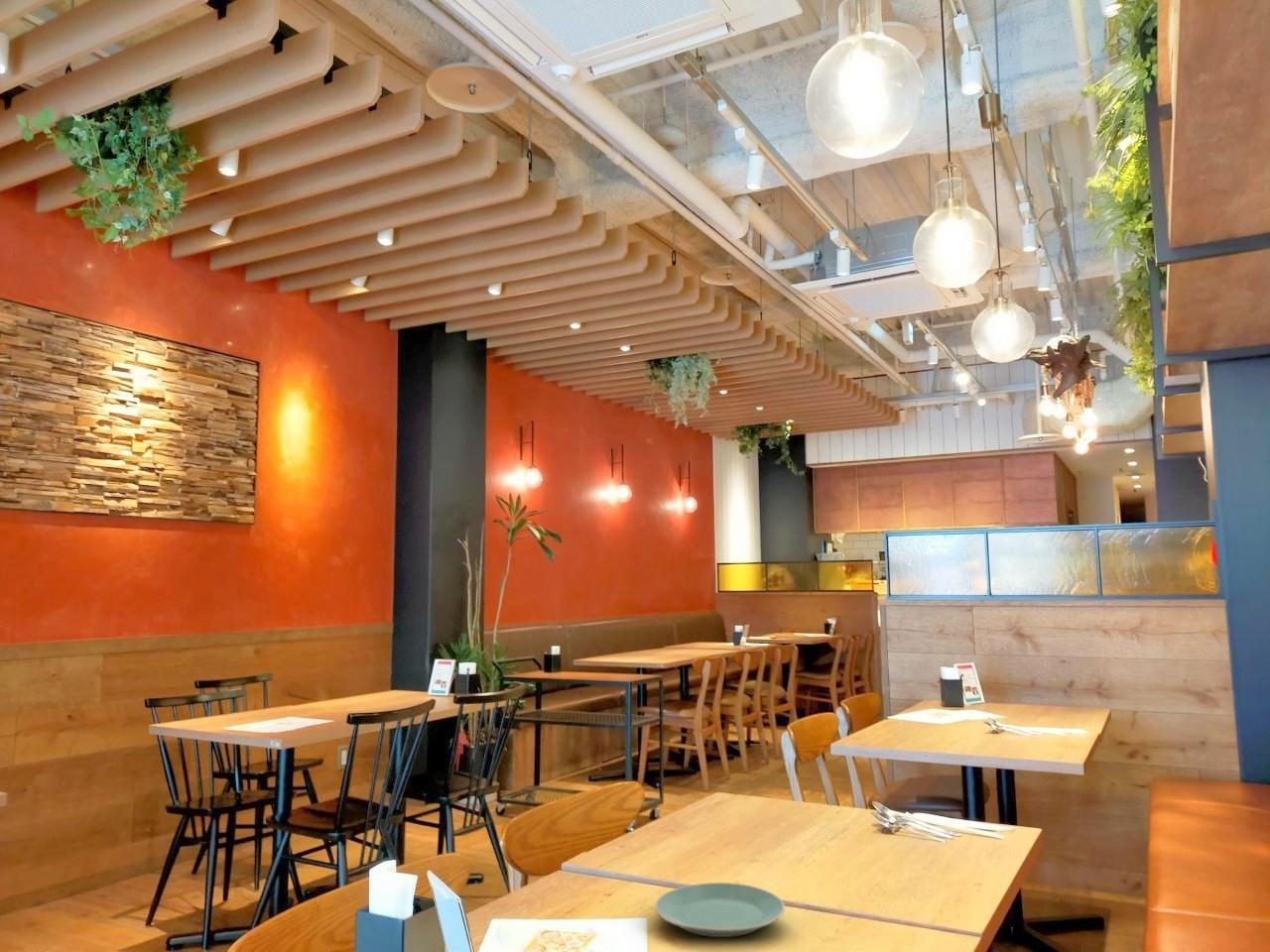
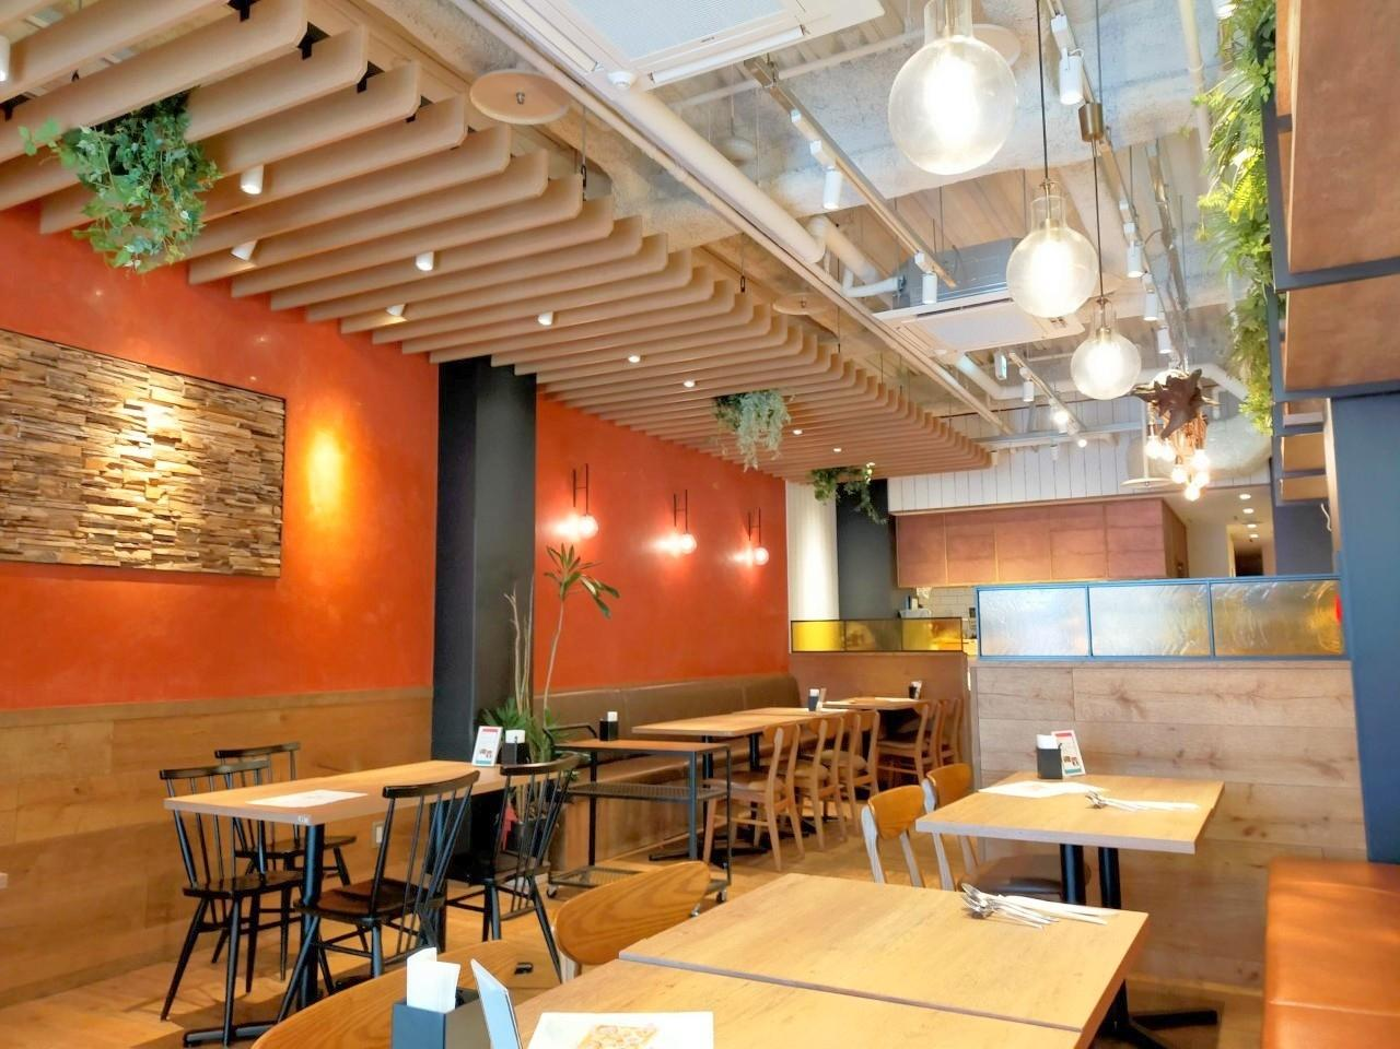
- plate [654,882,786,938]
